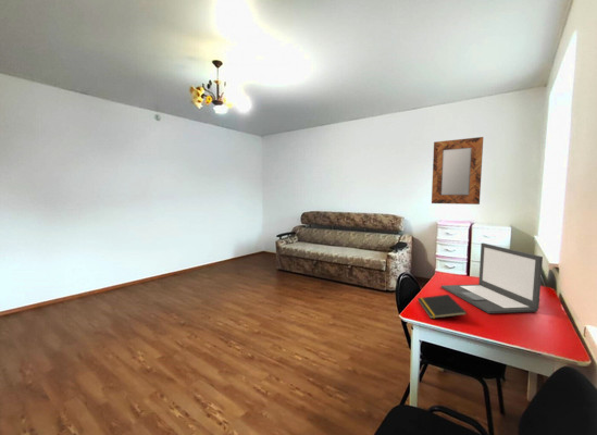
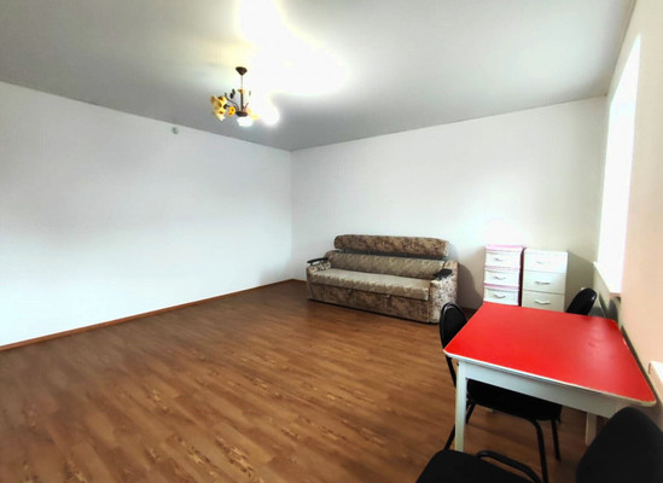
- home mirror [431,136,484,206]
- notepad [416,294,468,320]
- laptop [440,243,544,314]
